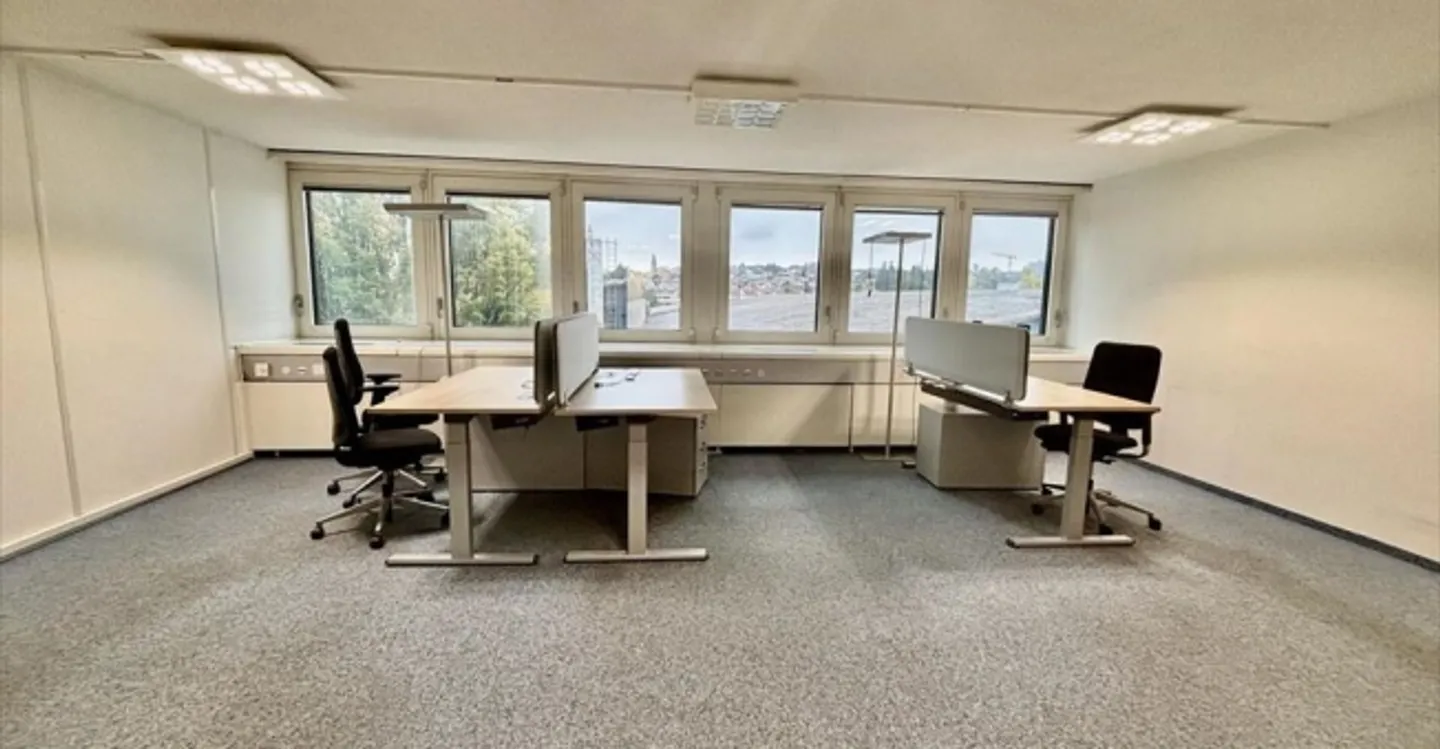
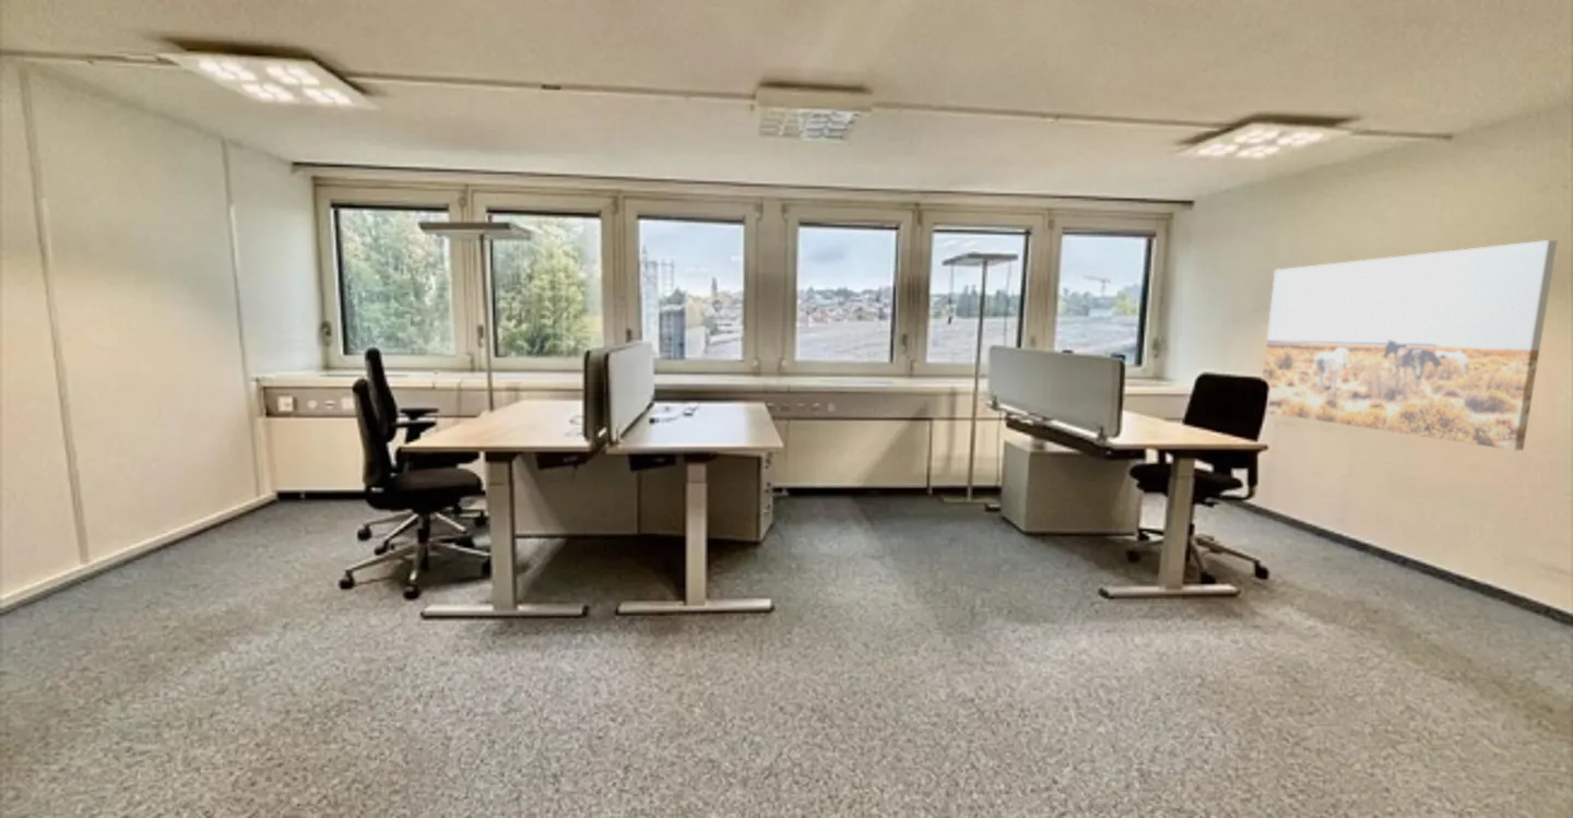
+ wall art [1262,239,1559,451]
